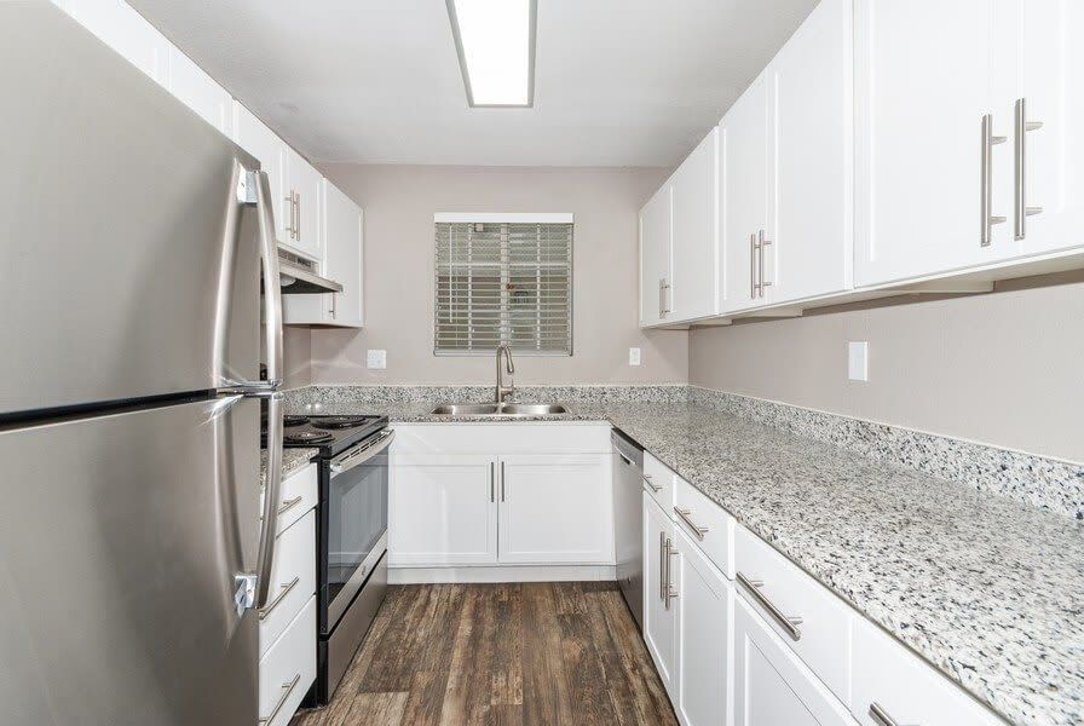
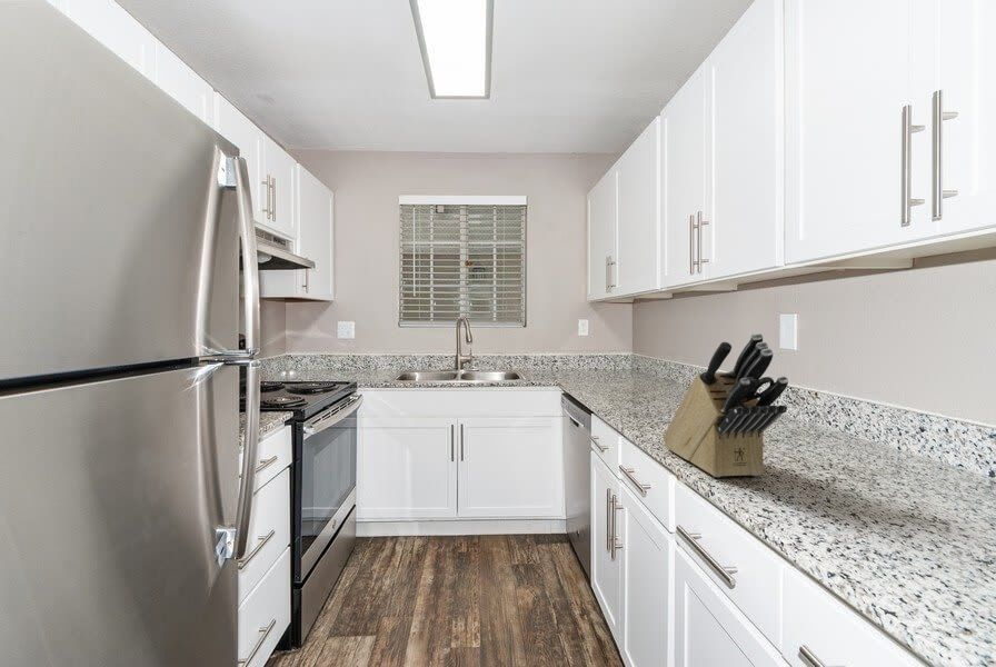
+ knife block [663,332,789,478]
